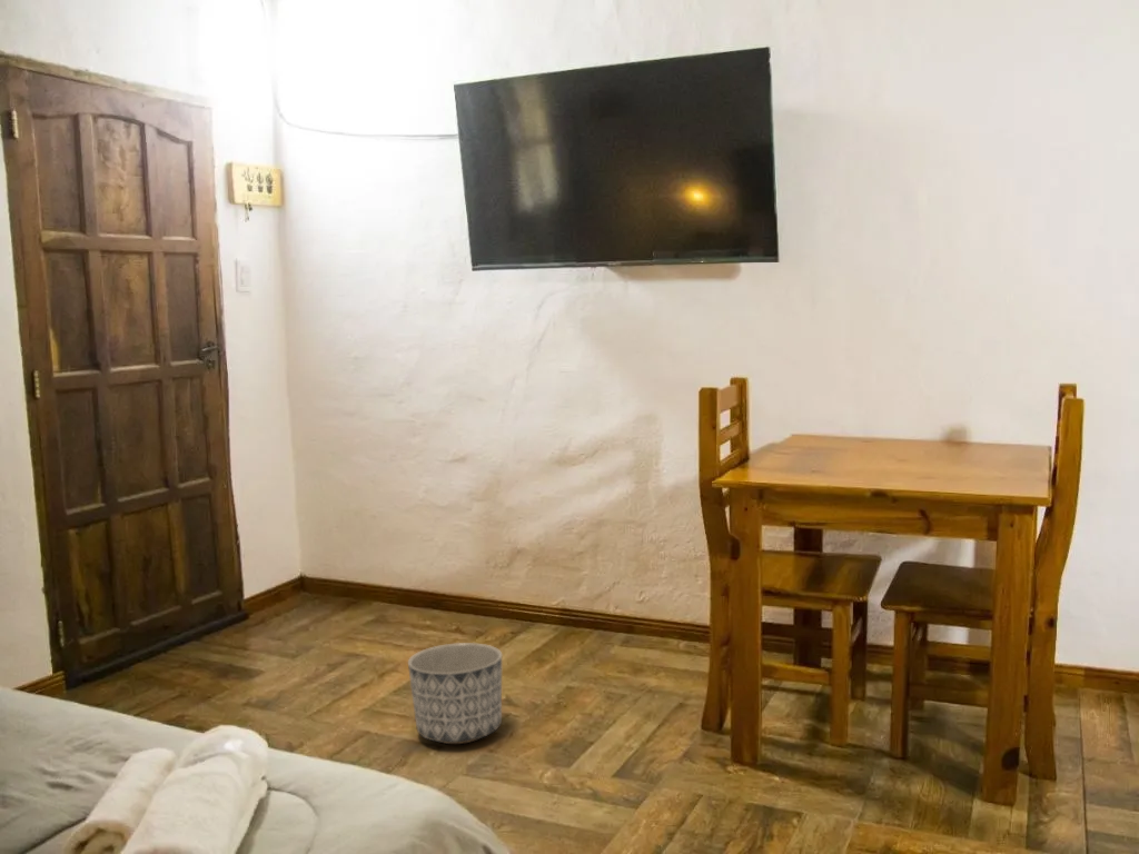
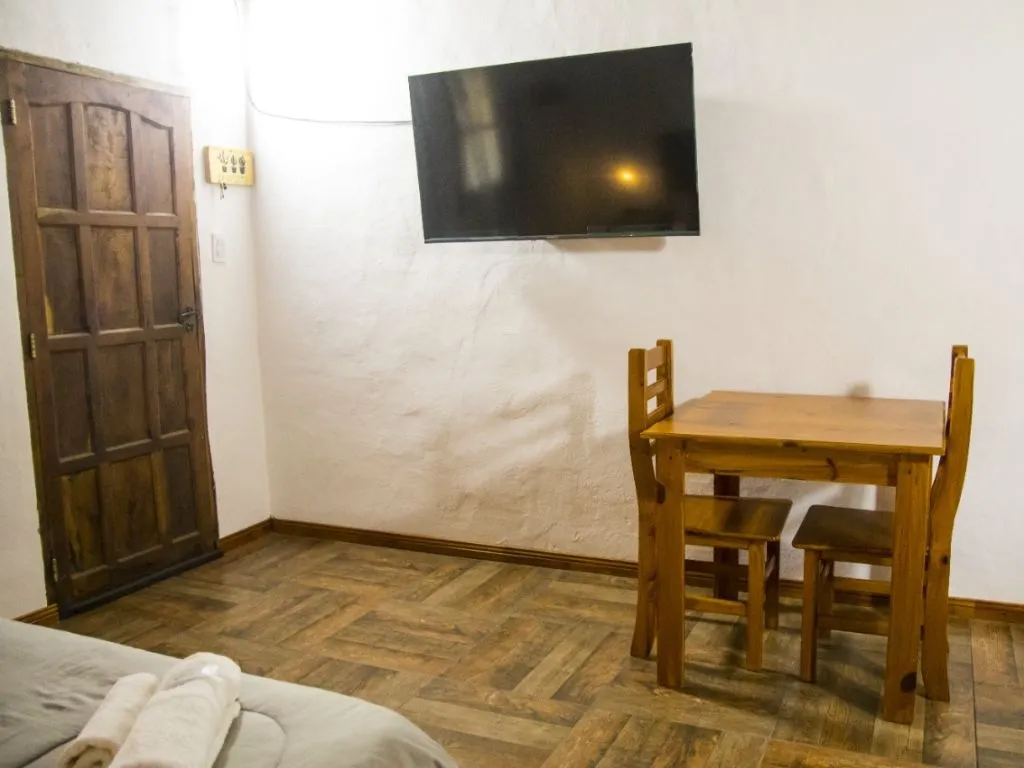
- planter [407,642,503,745]
